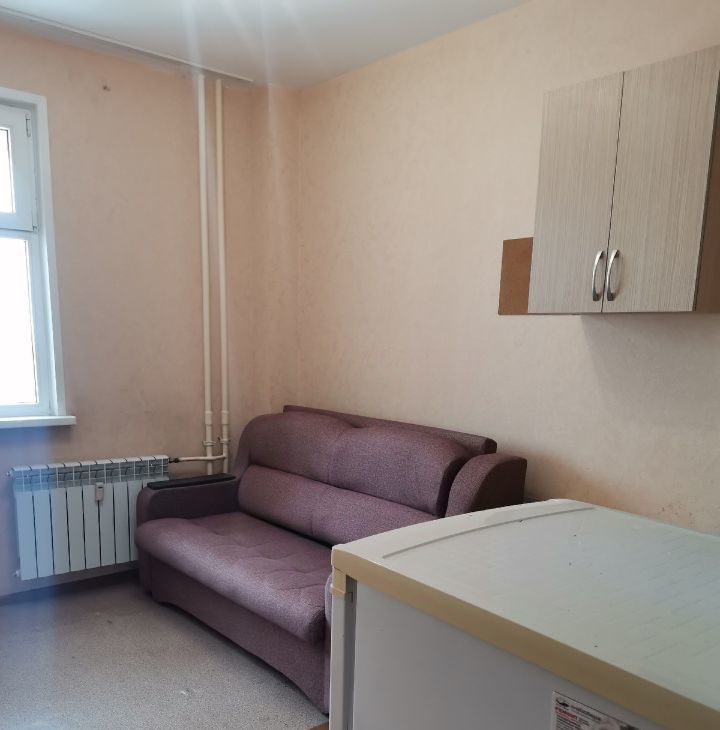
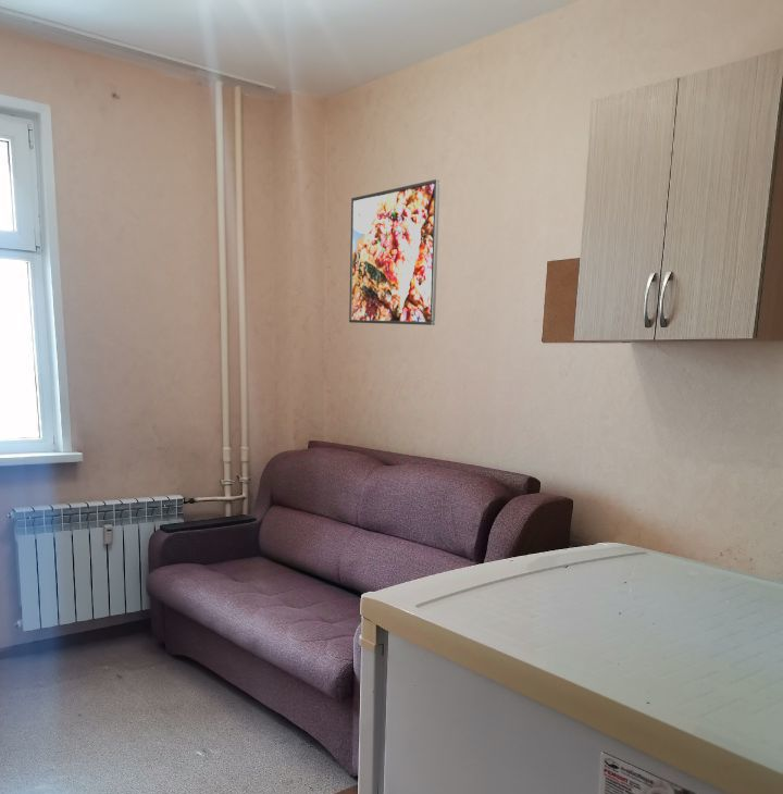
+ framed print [348,178,440,326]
